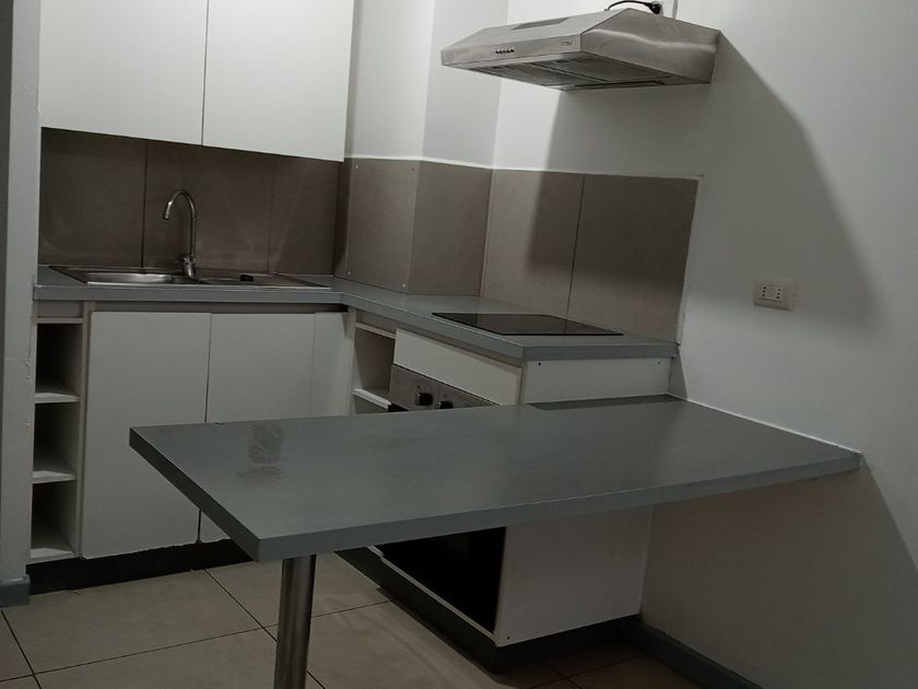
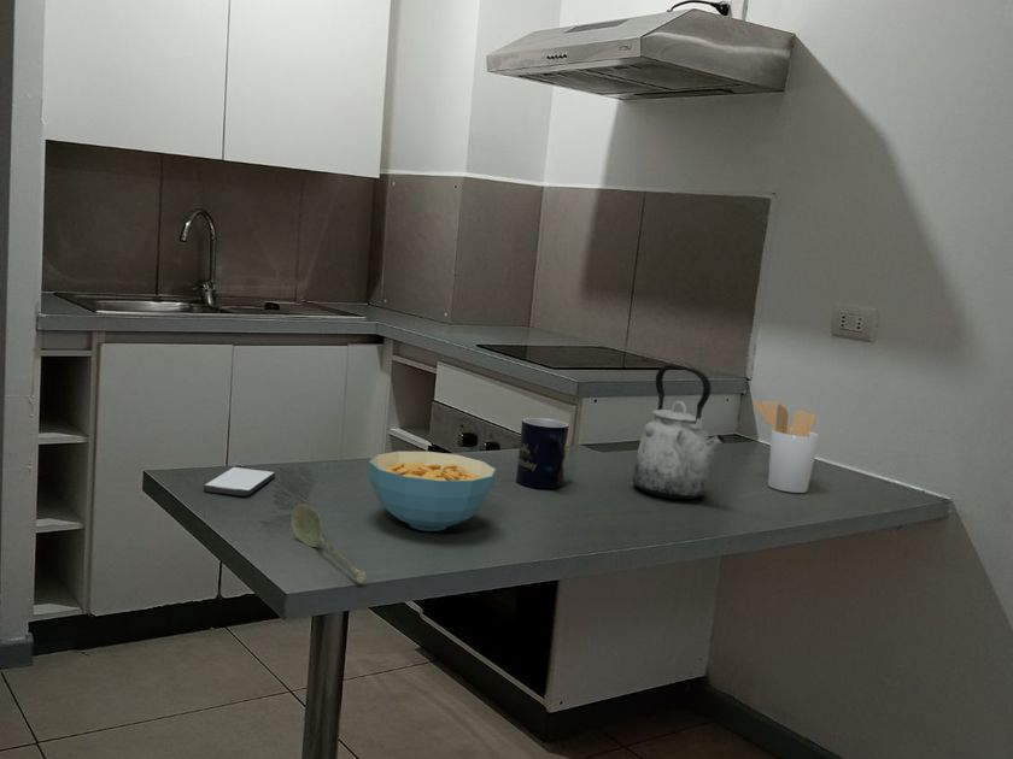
+ smartphone [203,465,276,498]
+ kettle [631,364,726,500]
+ cereal bowl [368,451,497,533]
+ utensil holder [753,399,820,494]
+ mug [515,417,570,490]
+ soupspoon [289,504,368,584]
